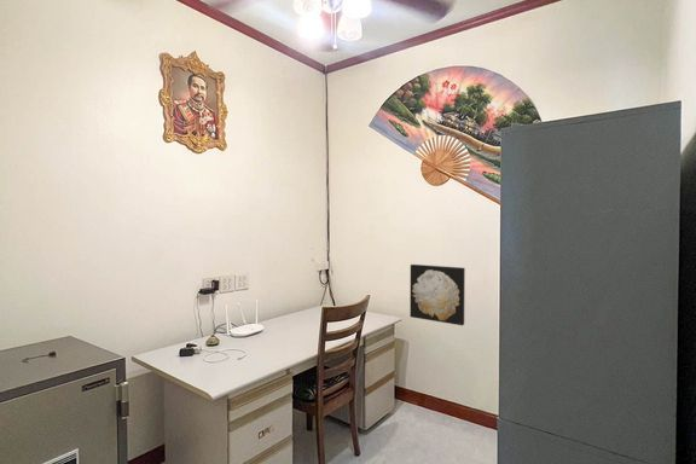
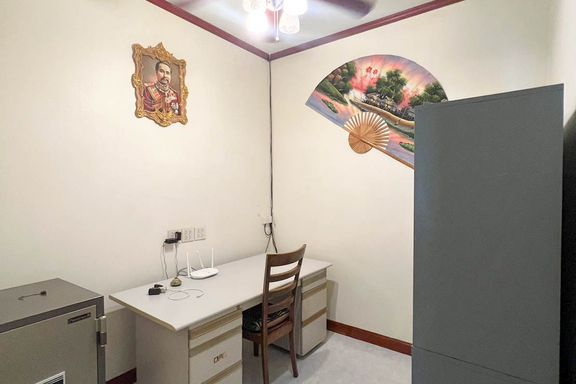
- wall art [408,263,466,326]
